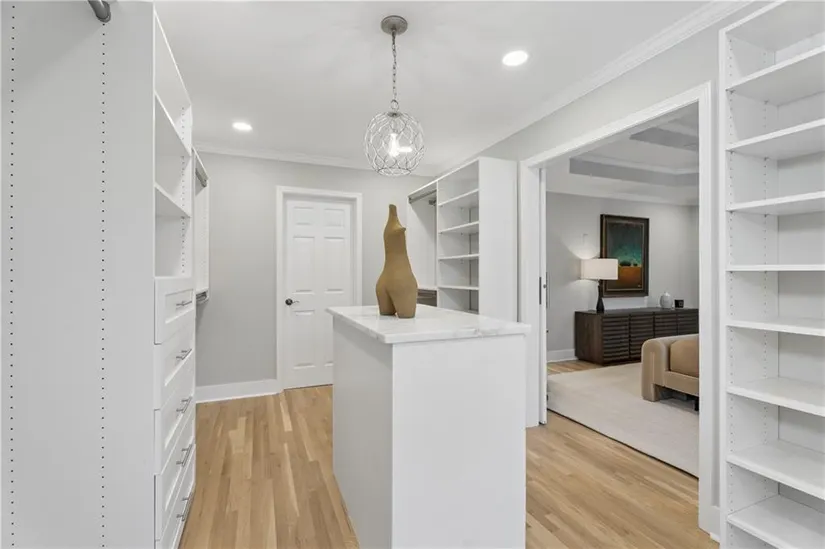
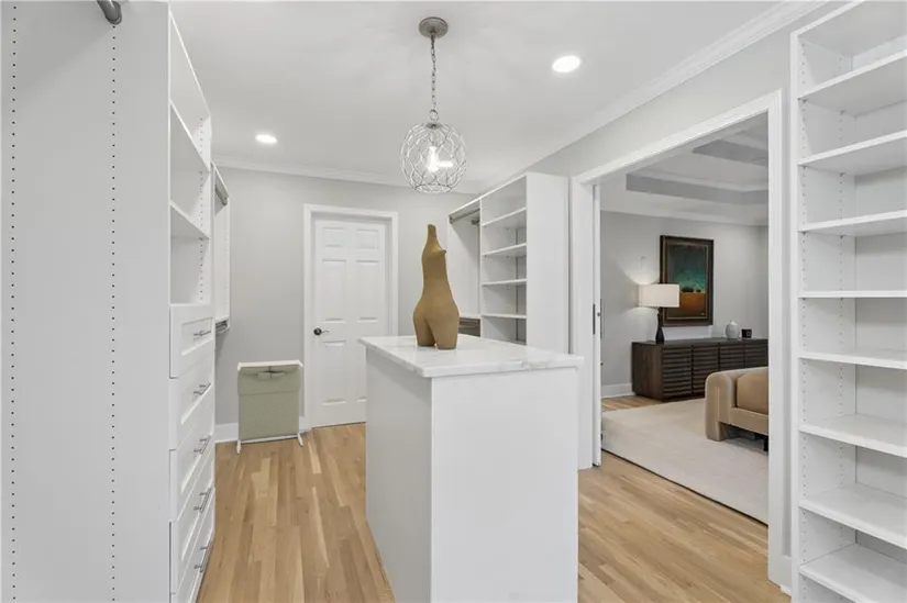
+ laundry hamper [235,358,305,455]
